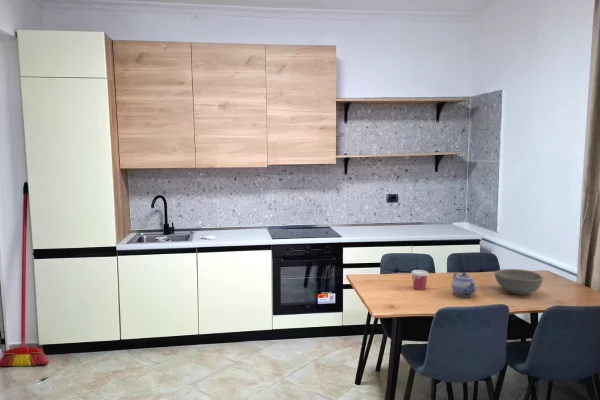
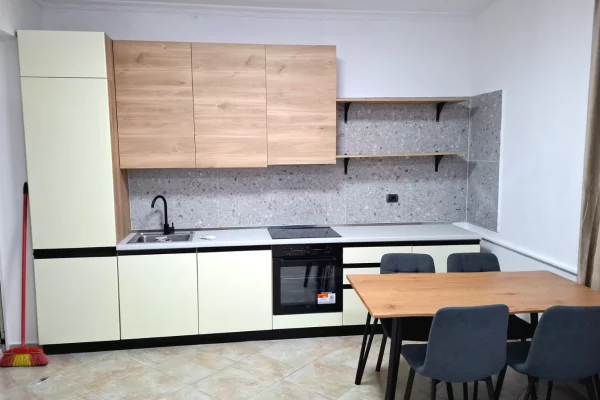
- teapot [450,271,477,298]
- cup [410,269,430,291]
- bowl [494,268,544,296]
